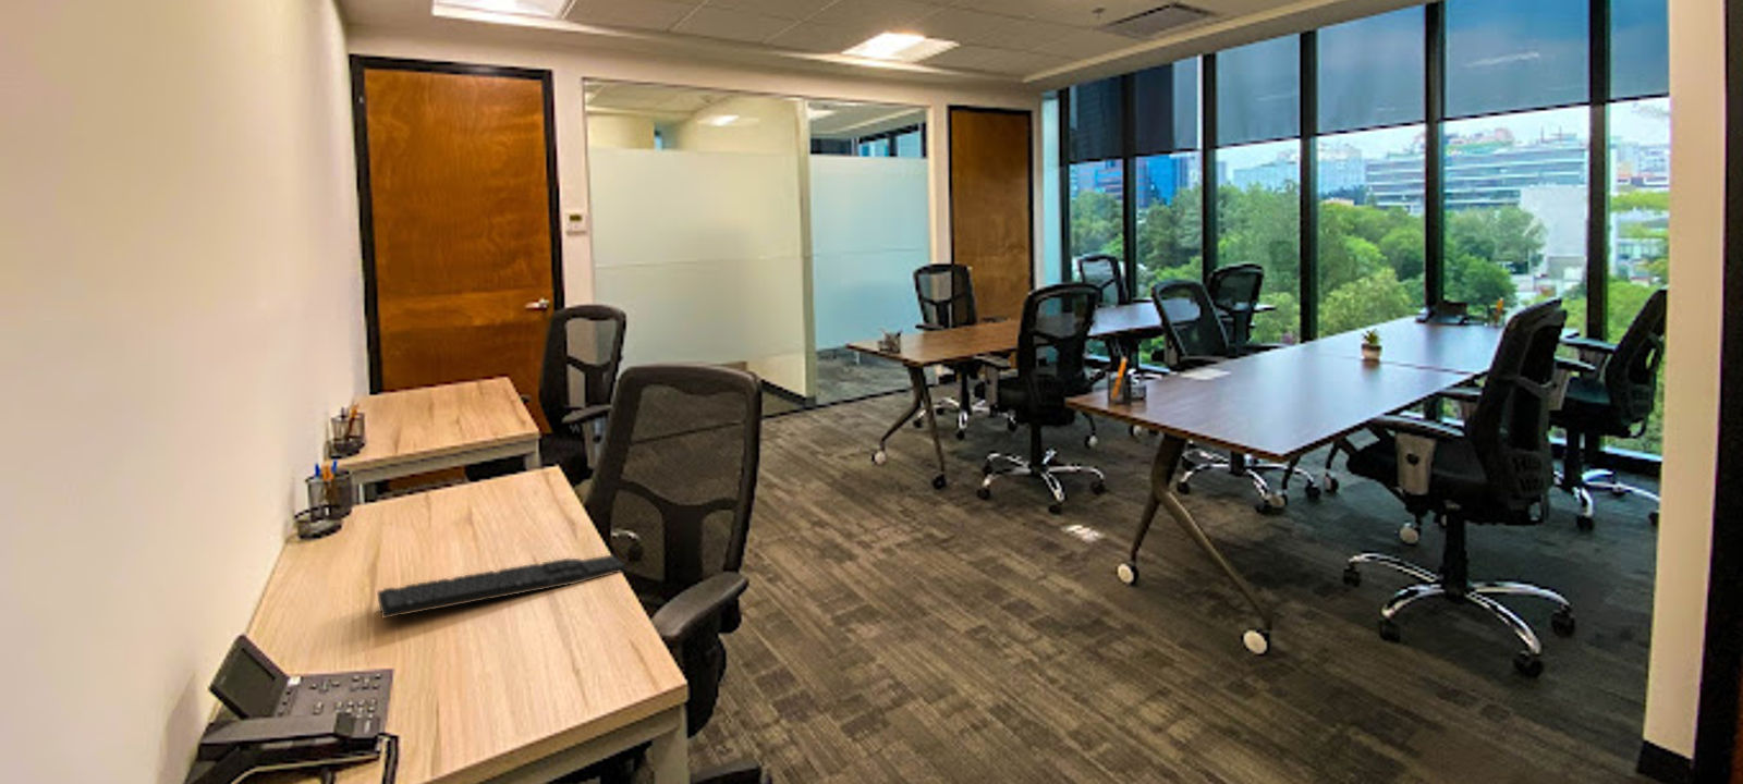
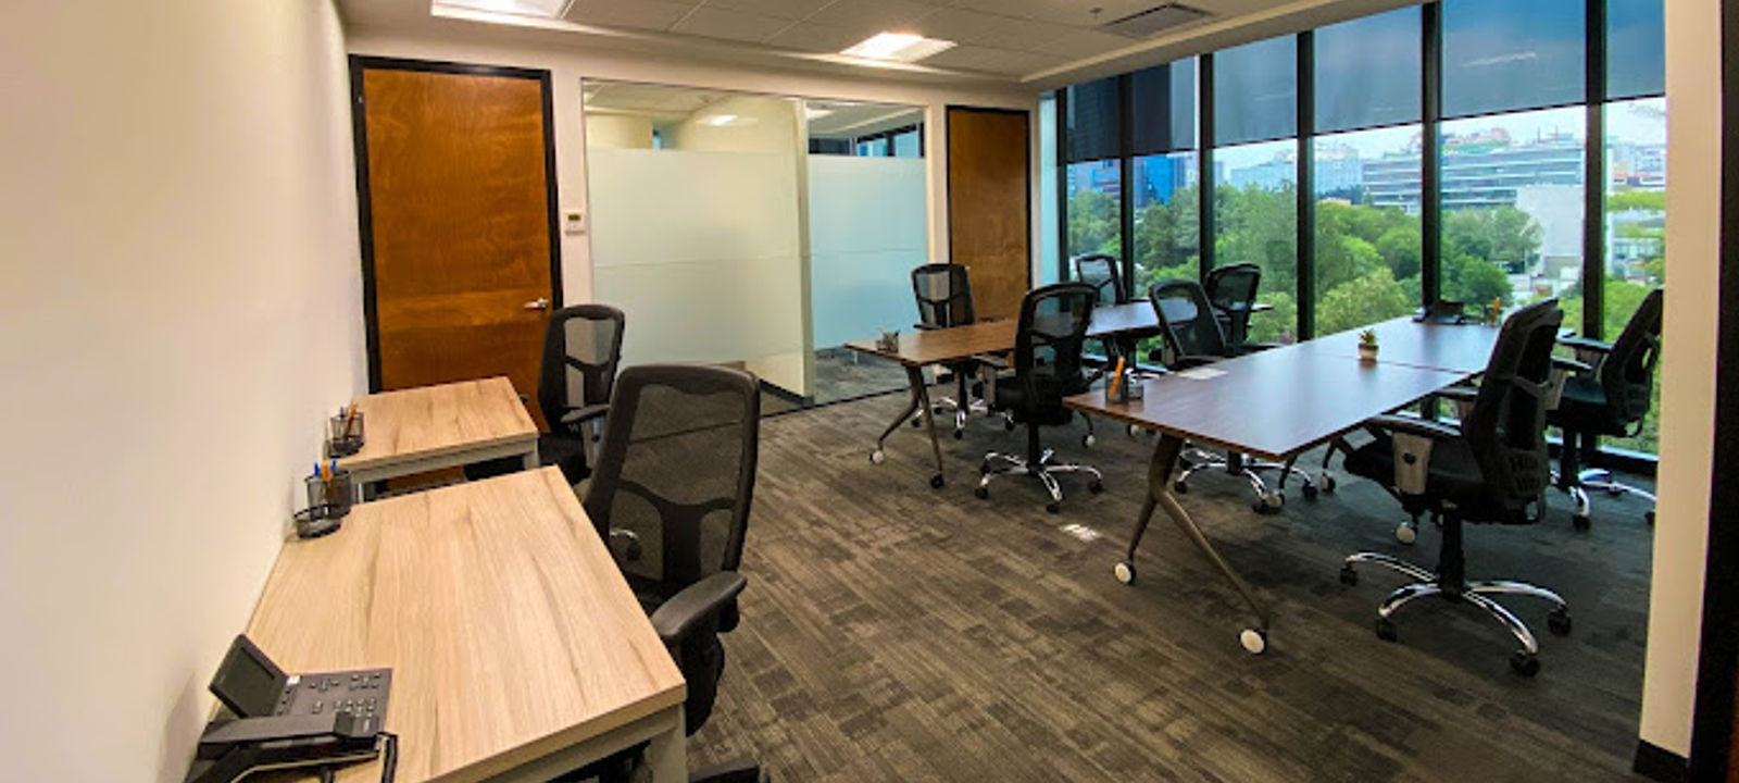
- keyboard [376,553,630,620]
